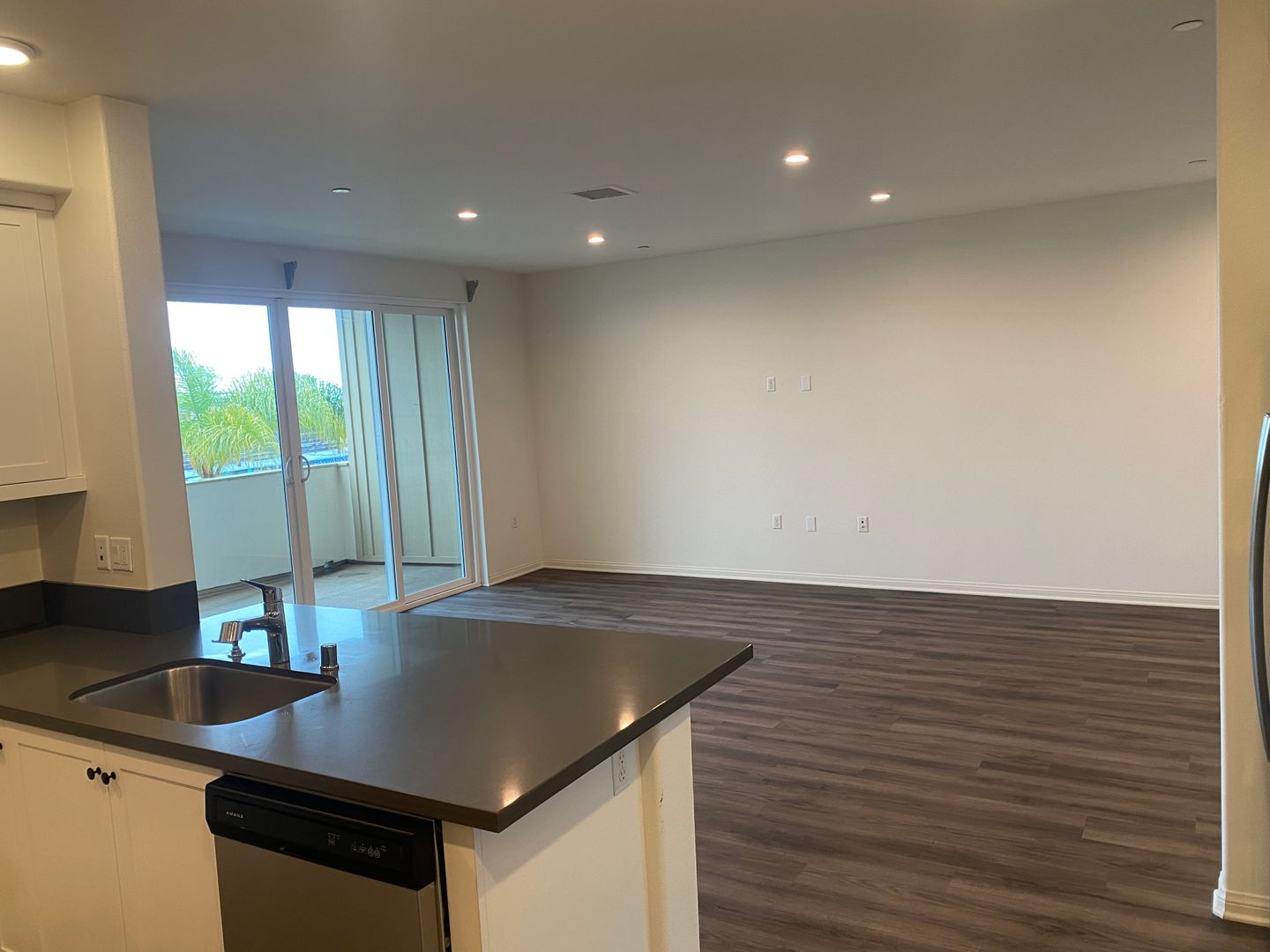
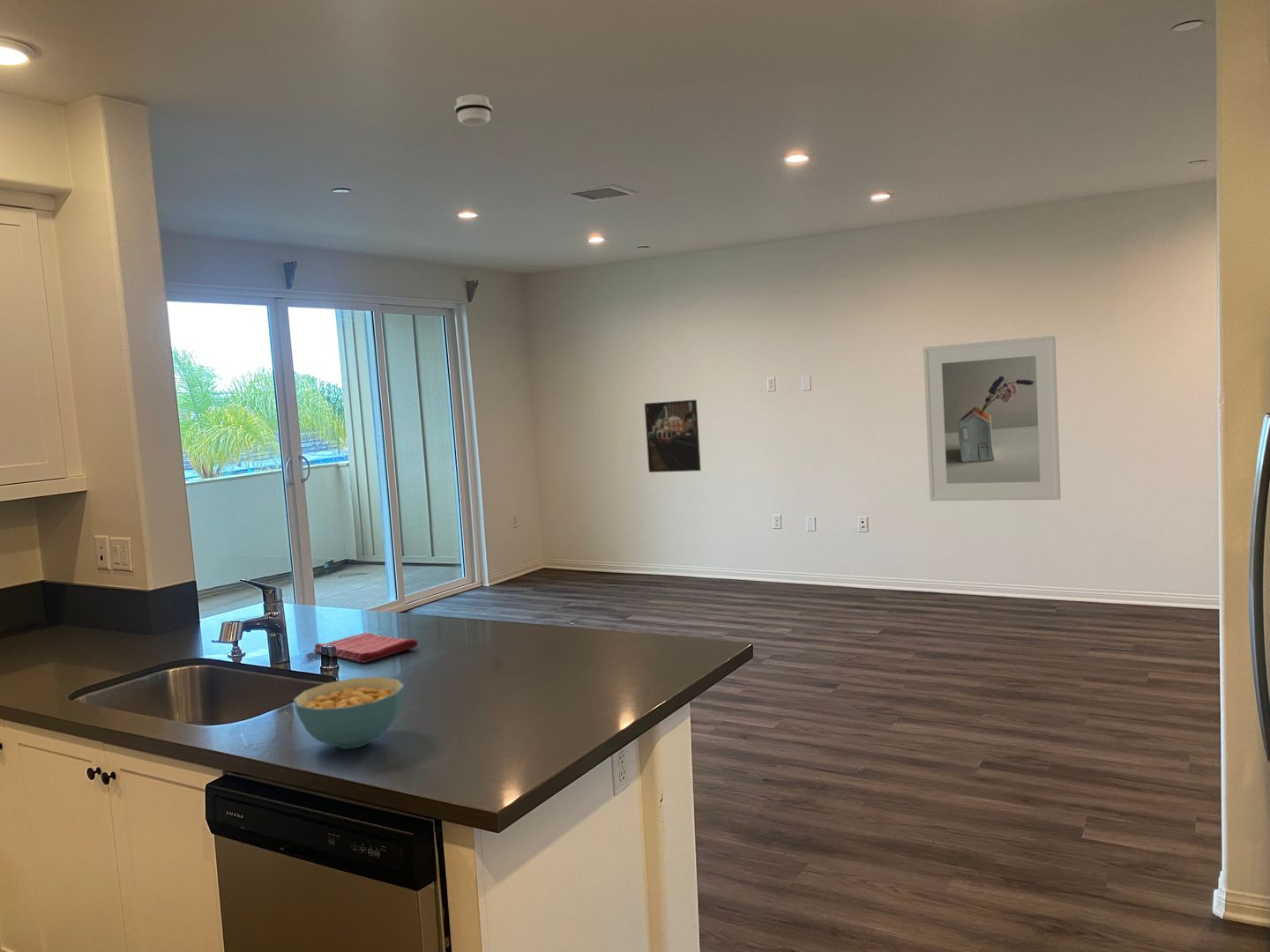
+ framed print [644,399,702,473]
+ smoke detector [454,93,493,127]
+ cereal bowl [293,676,406,749]
+ dish towel [313,632,419,664]
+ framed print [923,335,1062,502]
